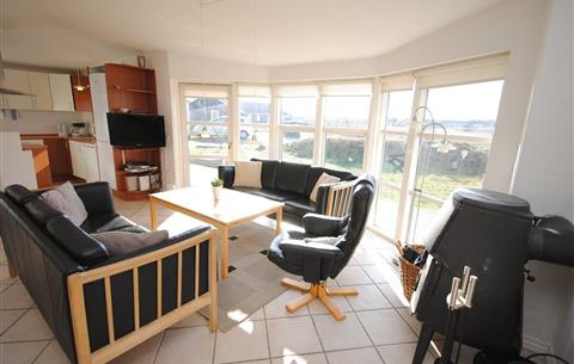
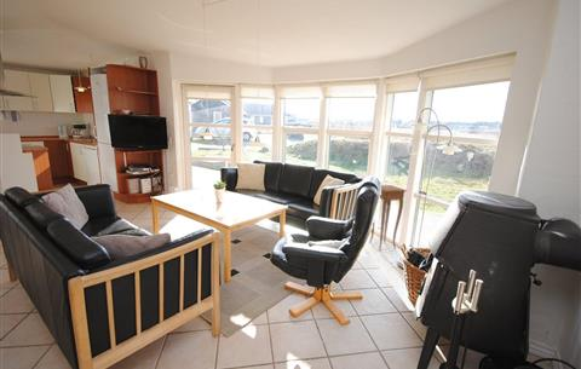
+ side table [368,184,408,252]
